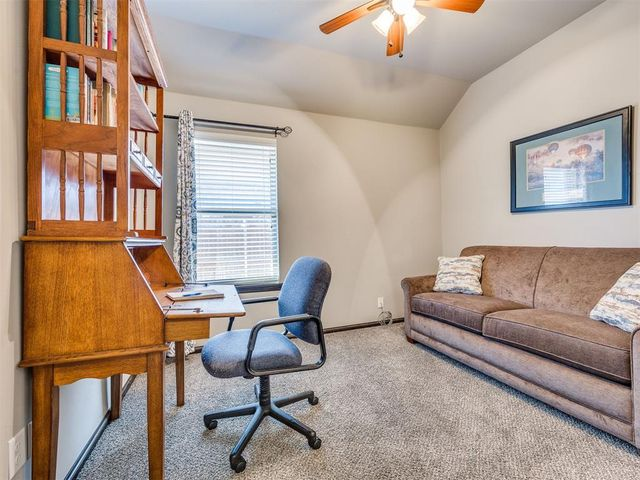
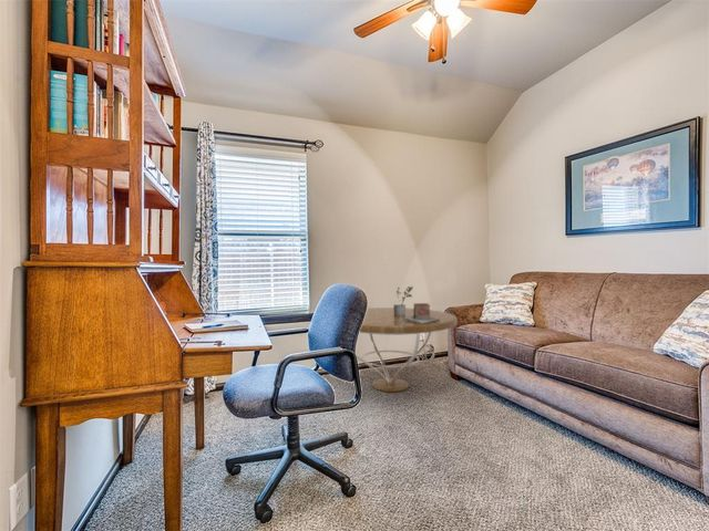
+ potted plant [392,285,414,316]
+ decorative box [404,302,441,324]
+ coffee table [356,306,458,393]
